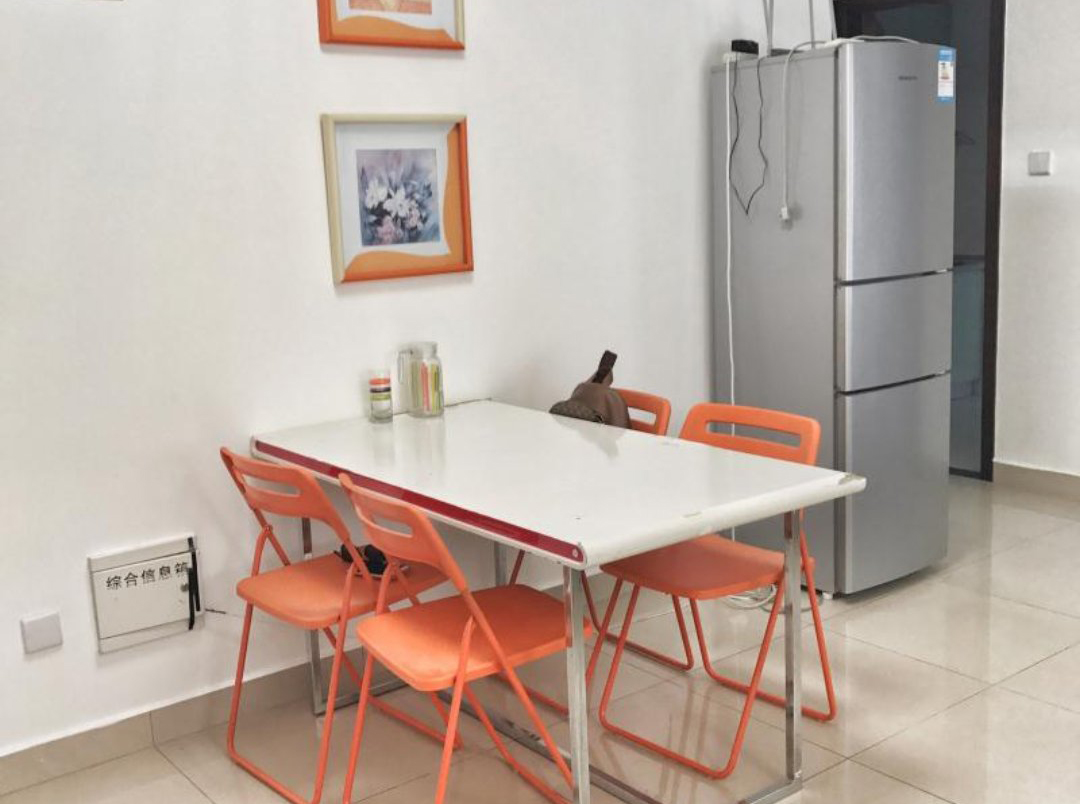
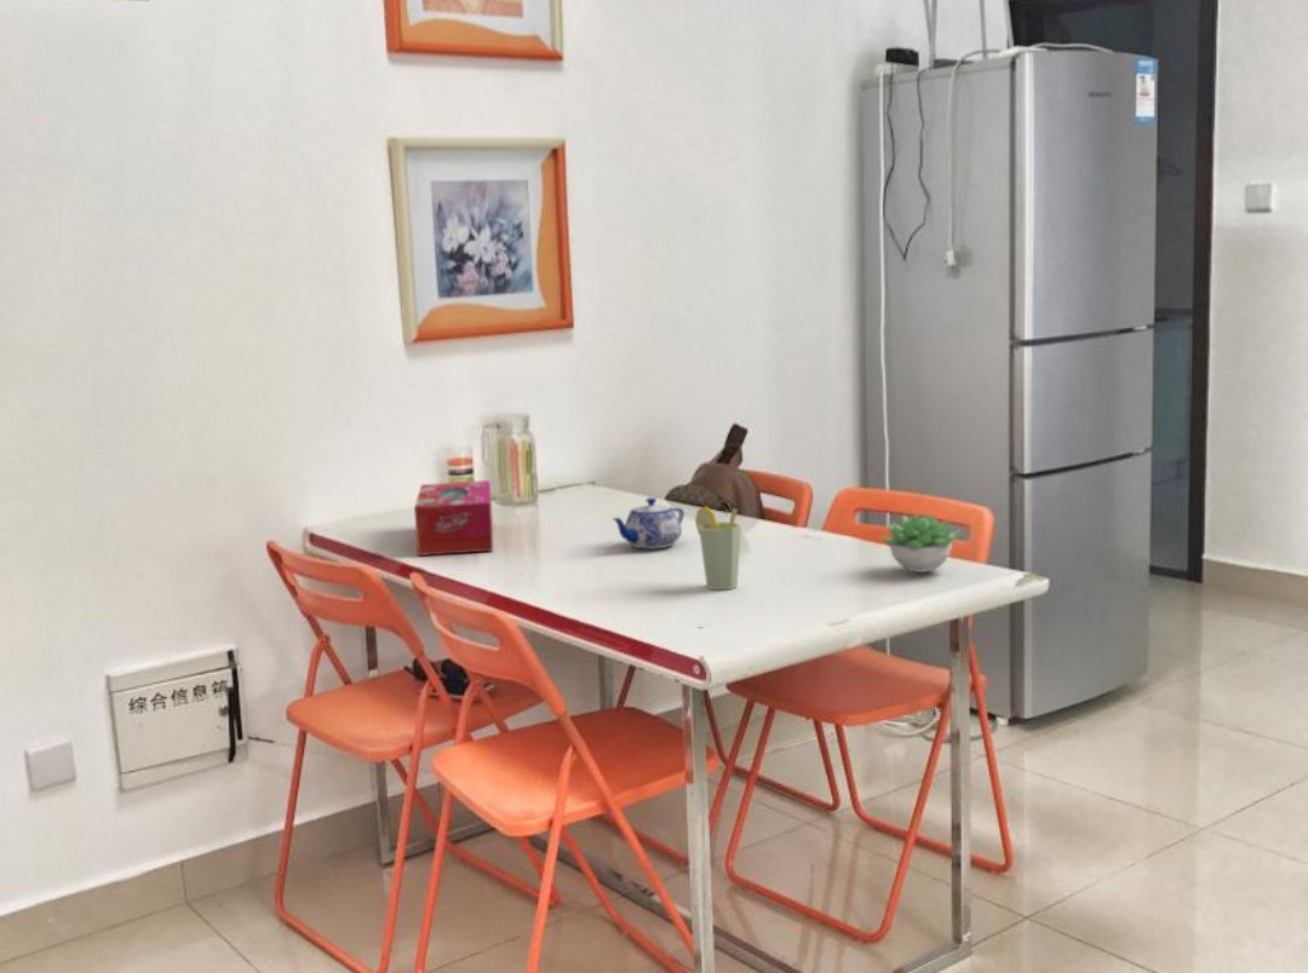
+ succulent plant [880,513,962,574]
+ cup [694,506,742,591]
+ tissue box [413,479,494,557]
+ teapot [610,496,685,549]
